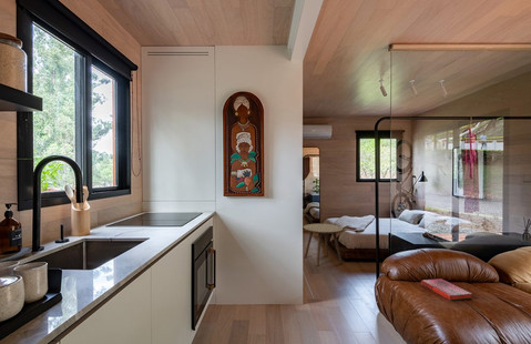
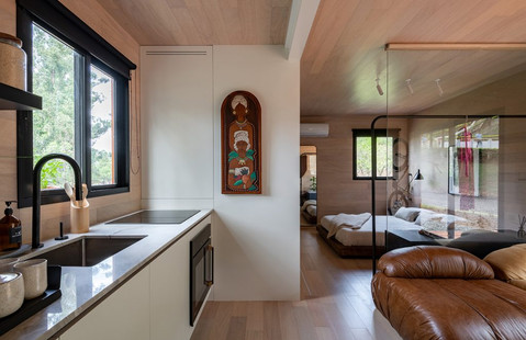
- side table [303,223,344,267]
- hardback book [420,277,472,302]
